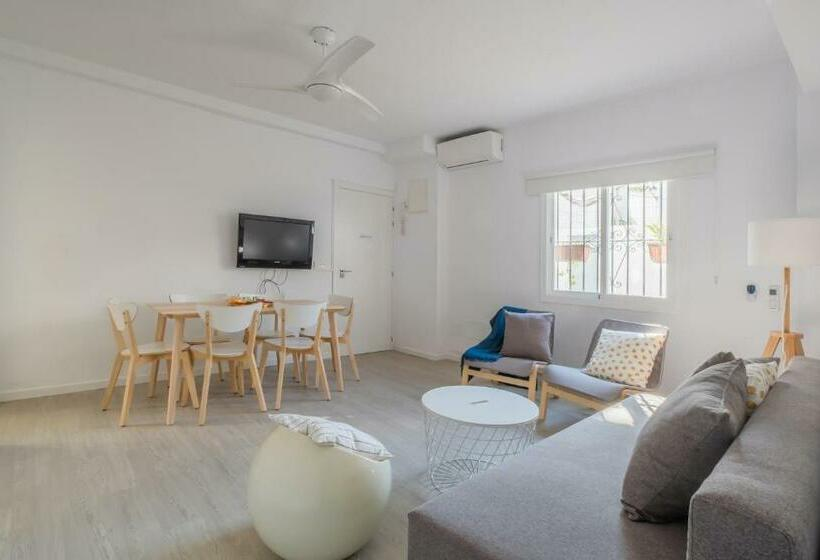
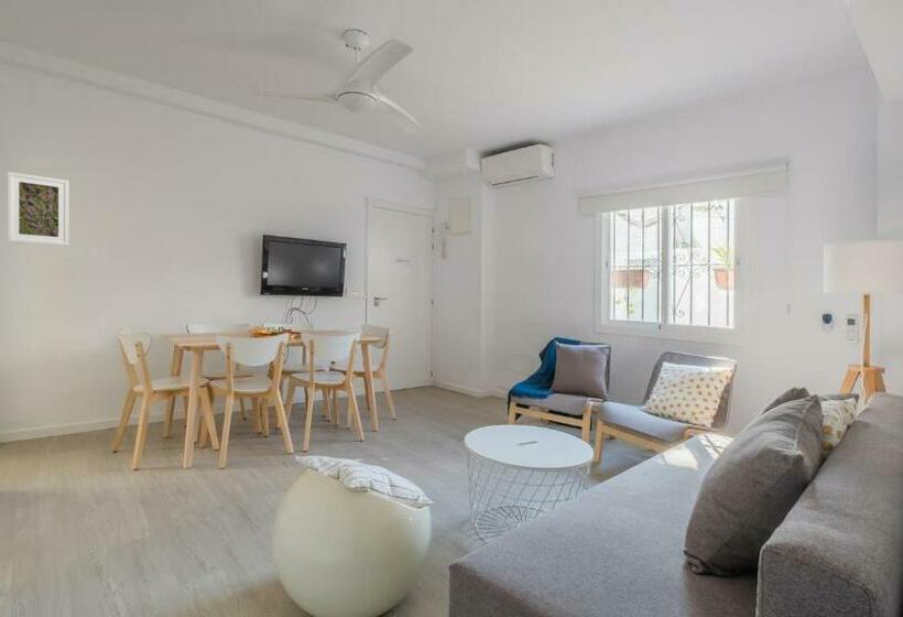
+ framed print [7,171,70,247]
